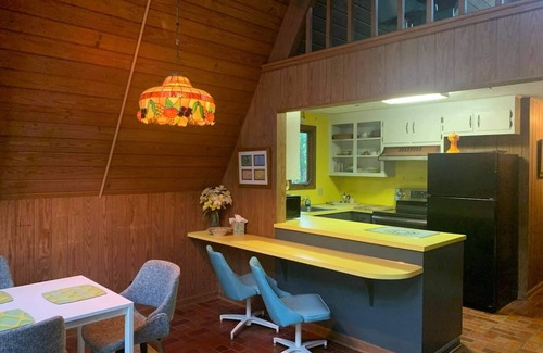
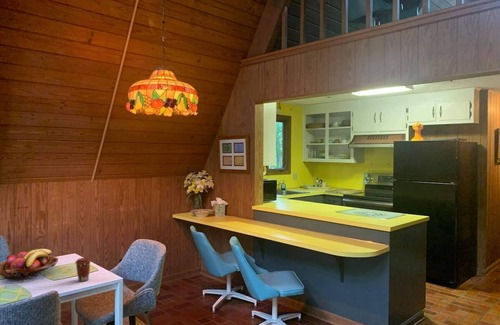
+ coffee cup [74,257,92,283]
+ fruit basket [0,248,59,280]
